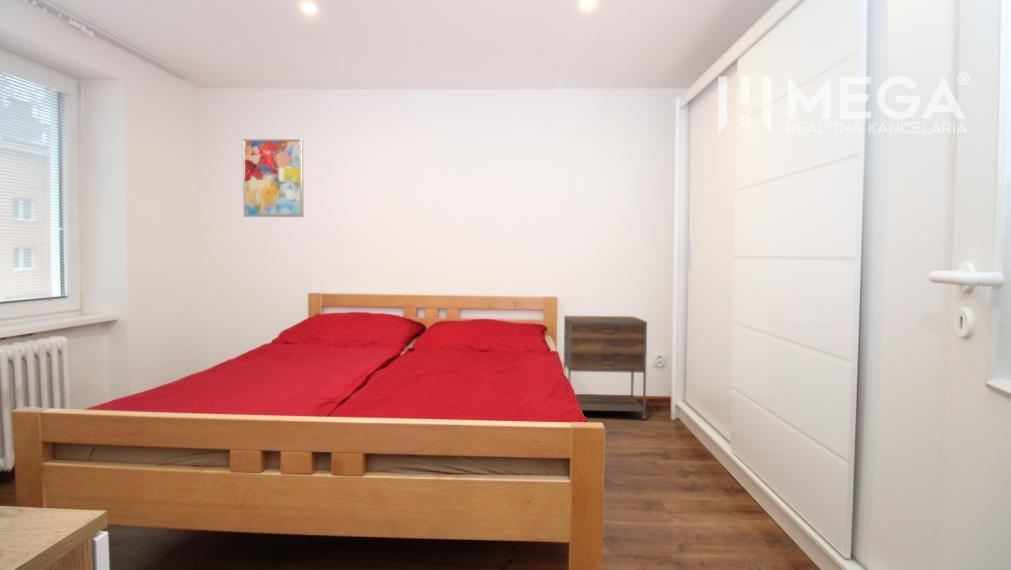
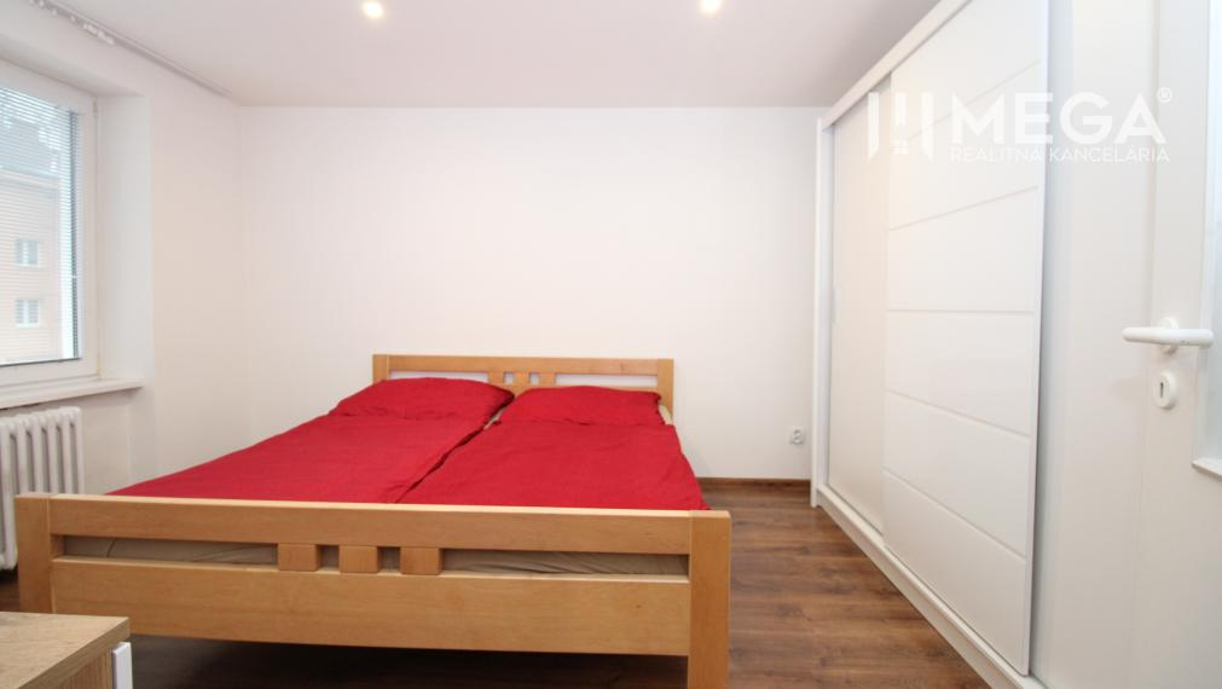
- nightstand [563,315,648,420]
- wall art [242,138,305,218]
